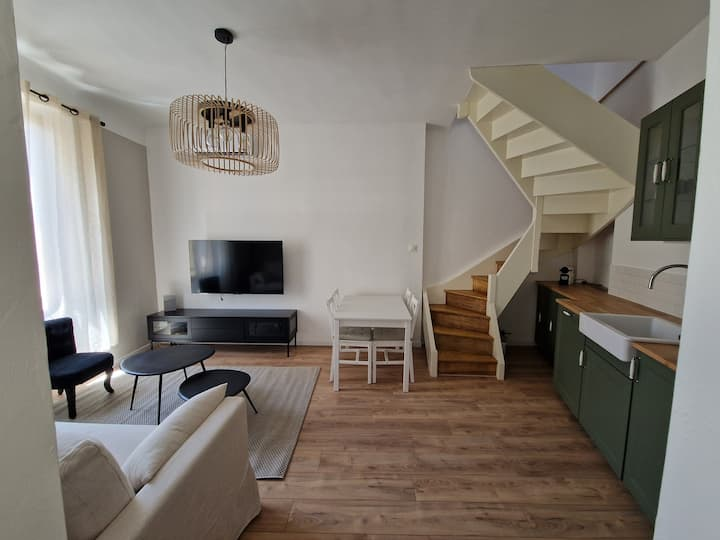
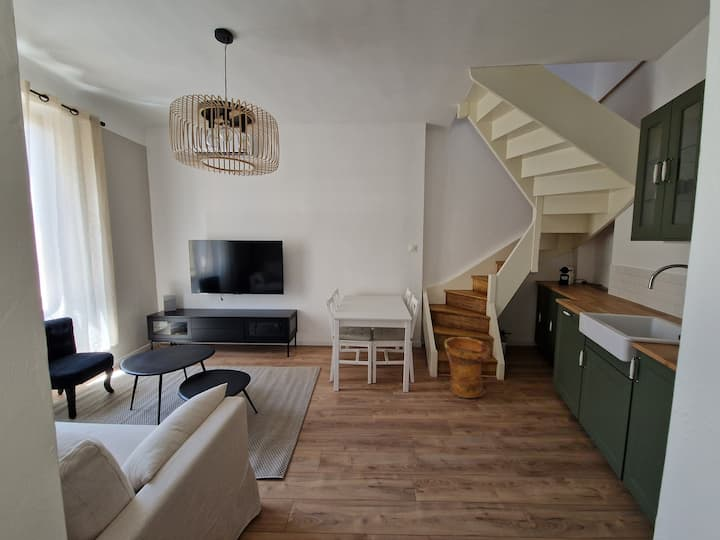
+ woven basket [444,336,492,399]
